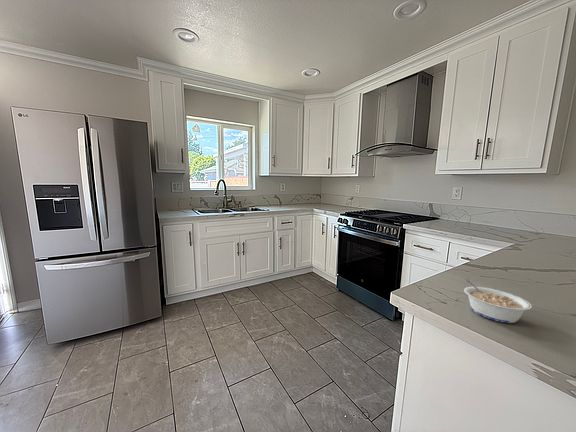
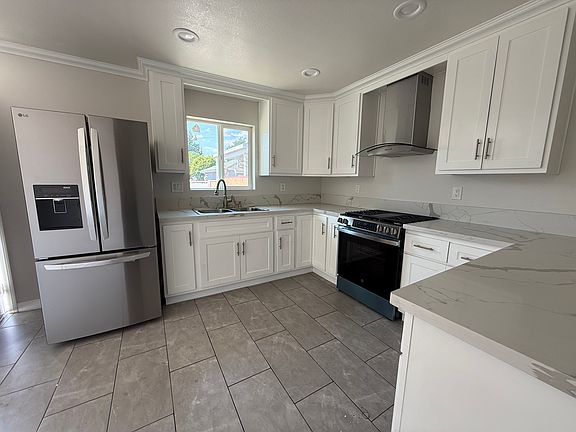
- legume [463,278,533,324]
